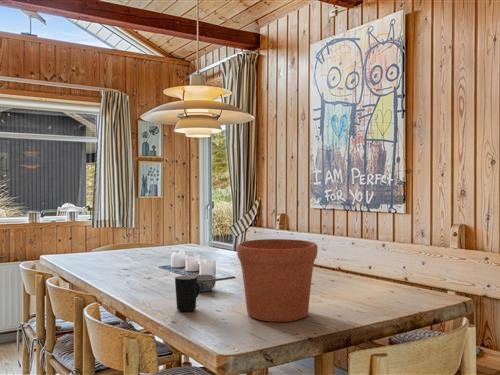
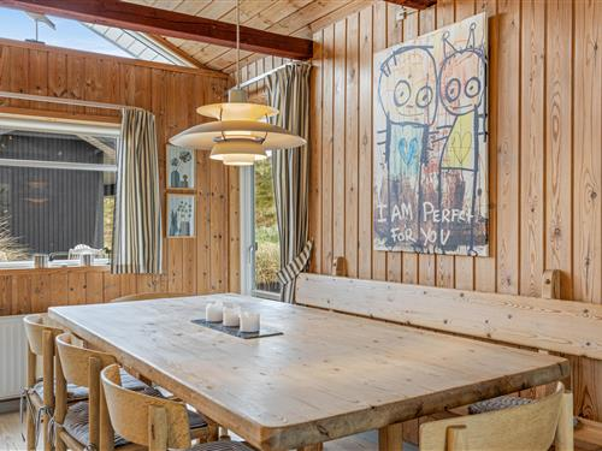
- flower pot [236,238,319,323]
- mug [174,274,200,312]
- bowl [193,274,218,292]
